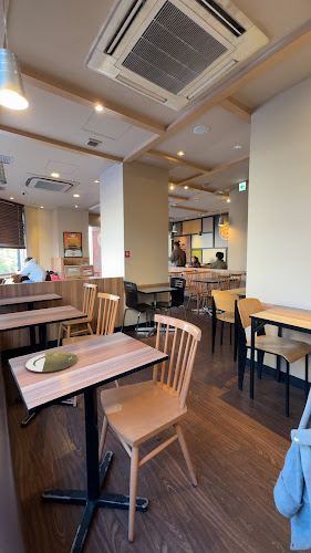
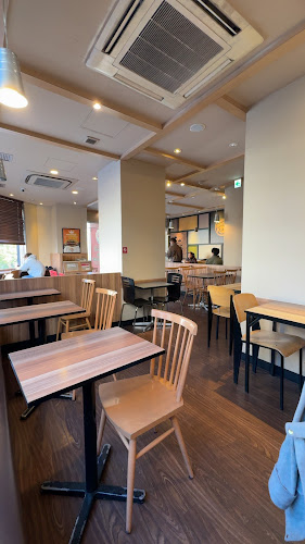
- plate [24,351,79,373]
